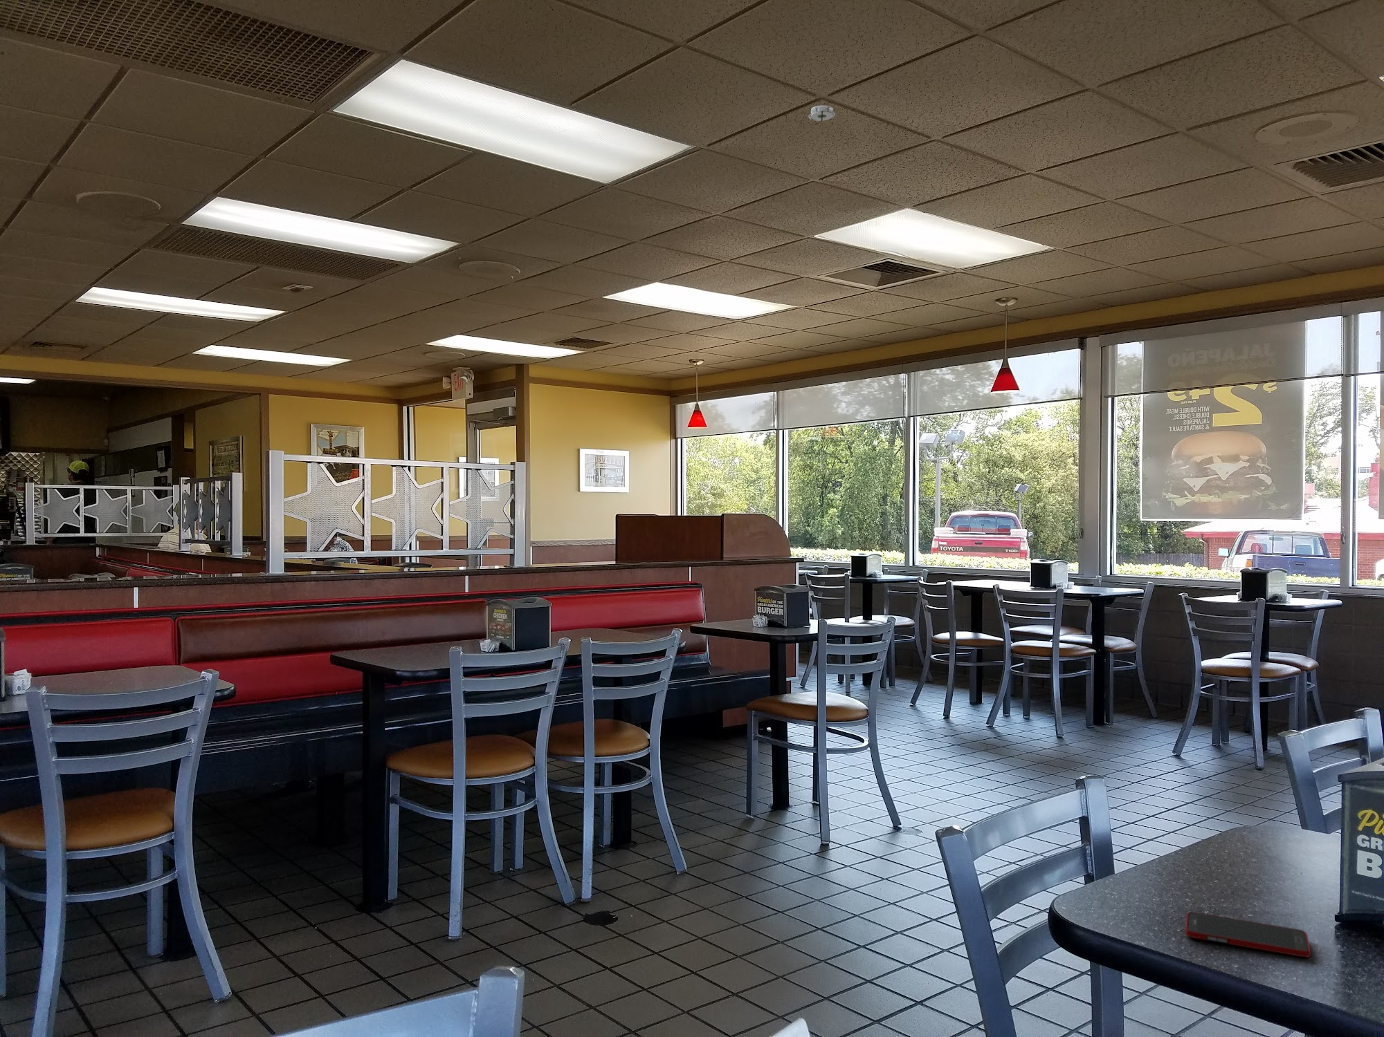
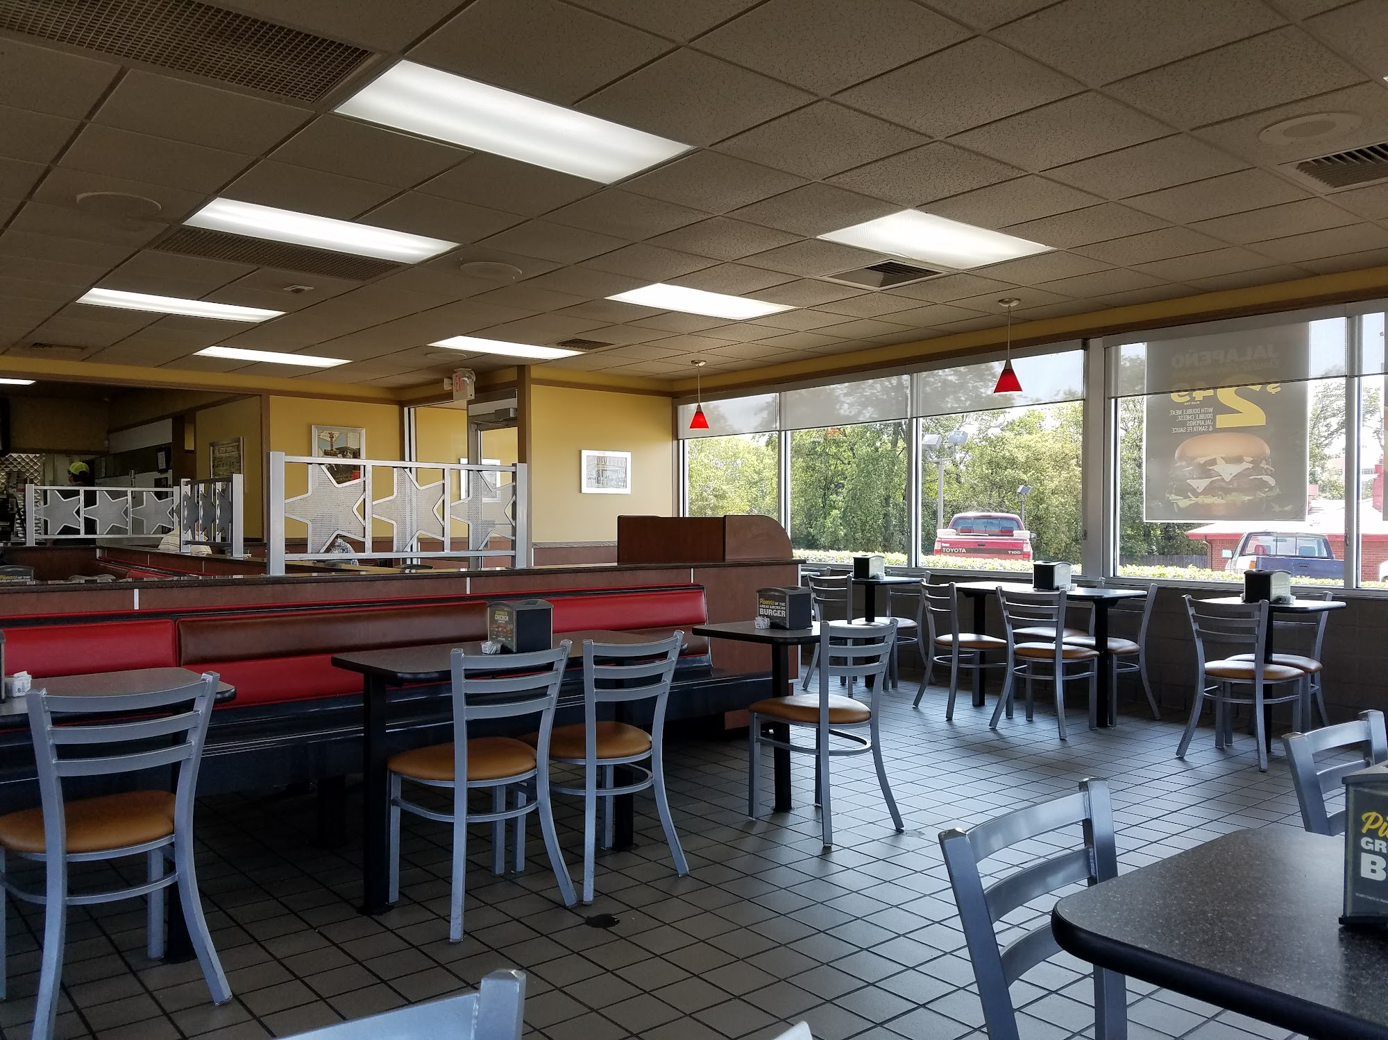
- smoke detector [806,105,836,123]
- cell phone [1185,911,1311,959]
